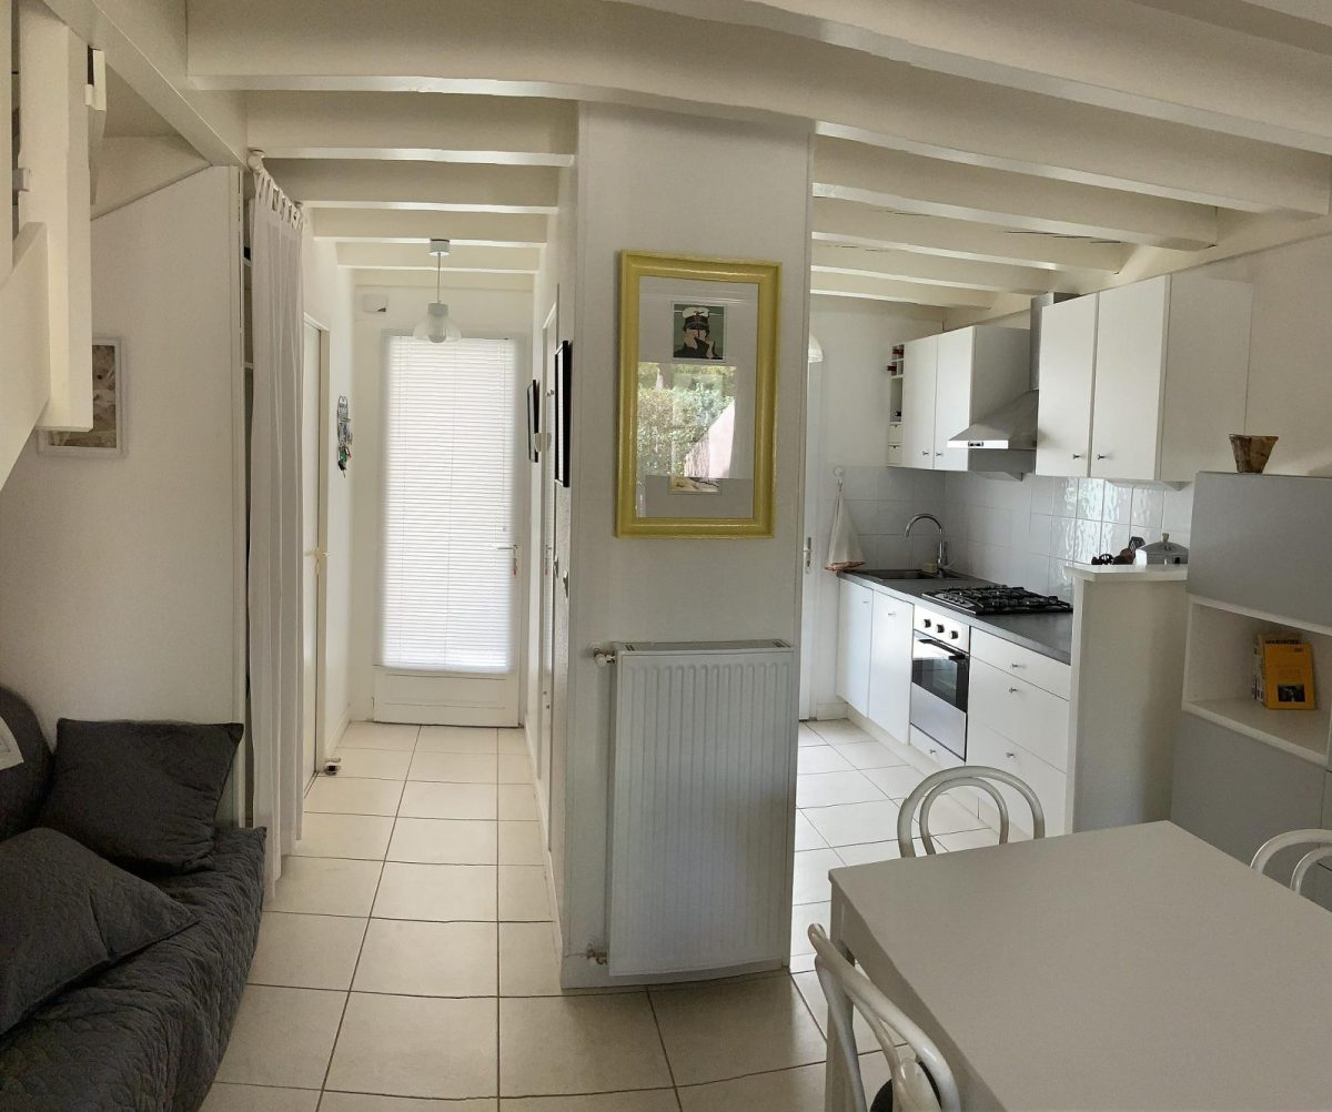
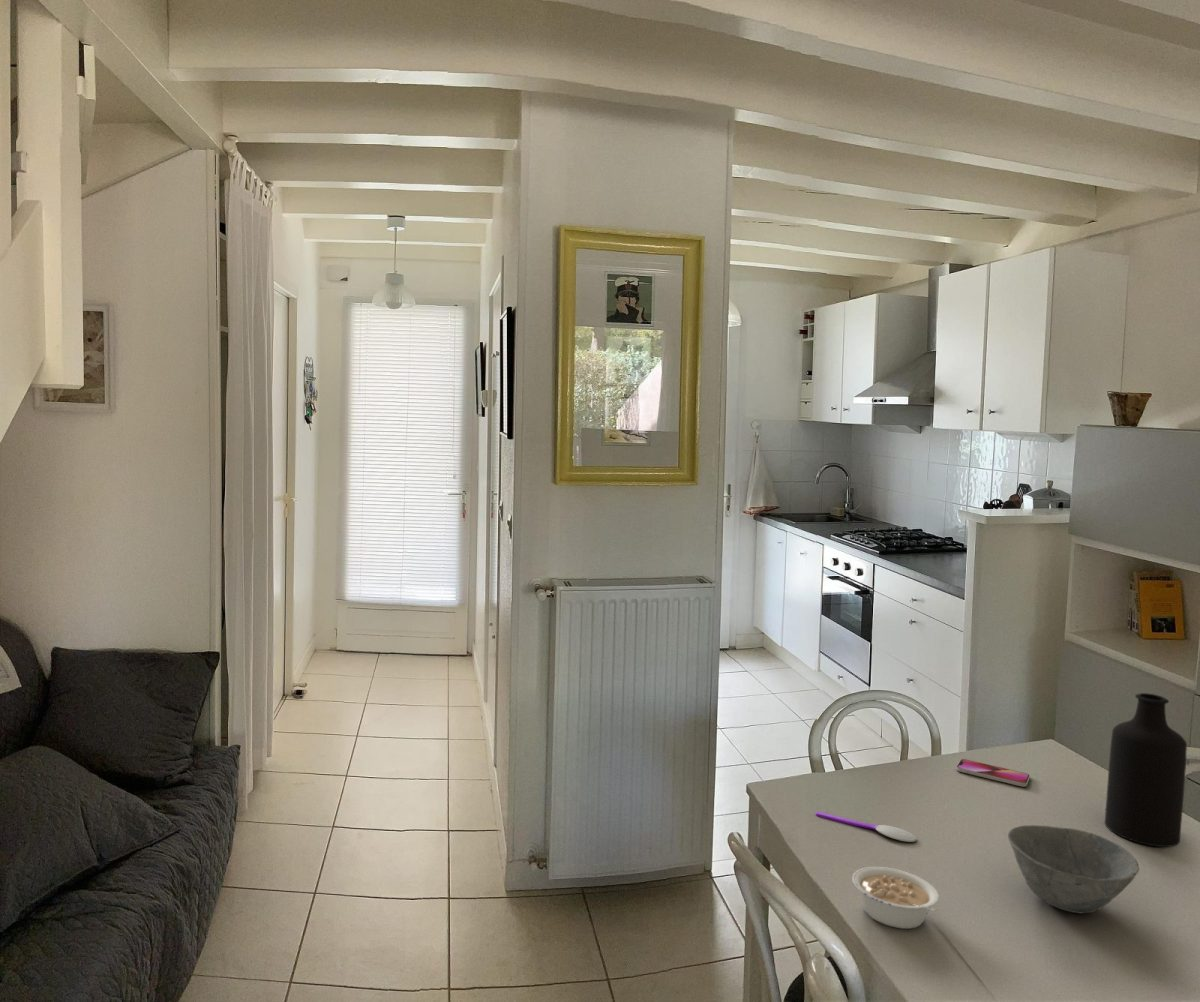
+ spoon [815,811,918,843]
+ bowl [1007,824,1140,914]
+ bottle [1104,692,1188,848]
+ smartphone [955,758,1031,788]
+ legume [851,866,940,930]
